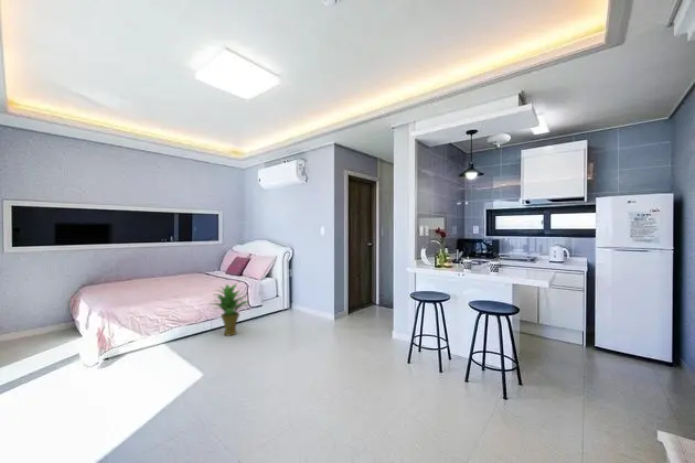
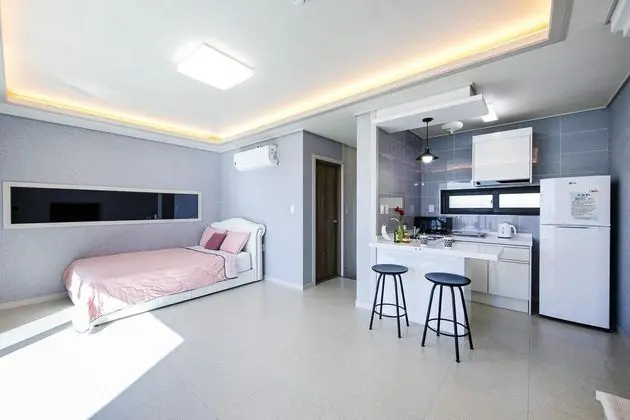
- potted plant [207,283,248,337]
